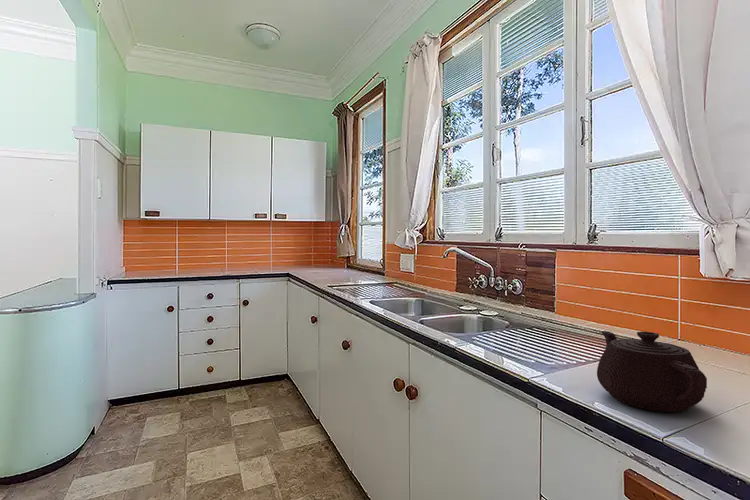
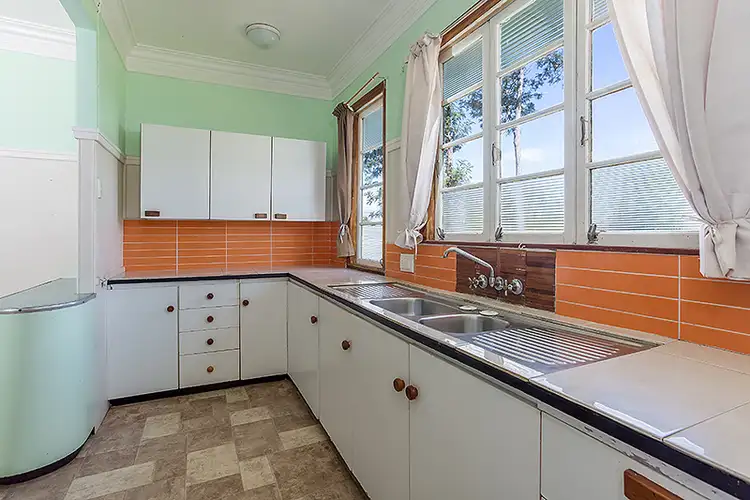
- teapot [596,330,708,413]
